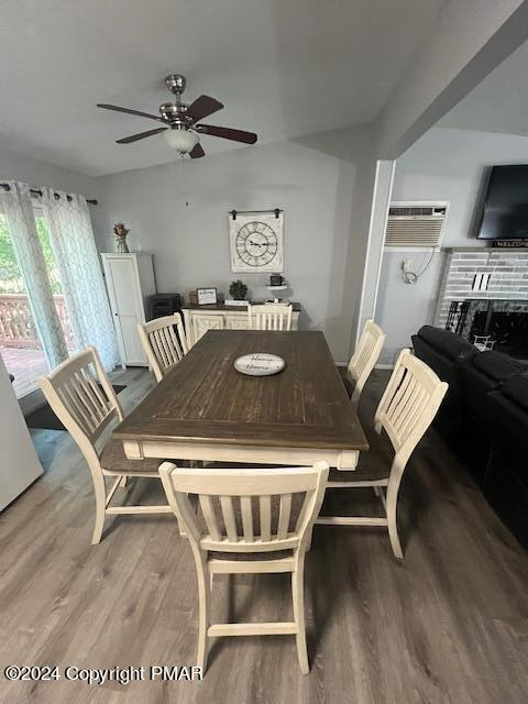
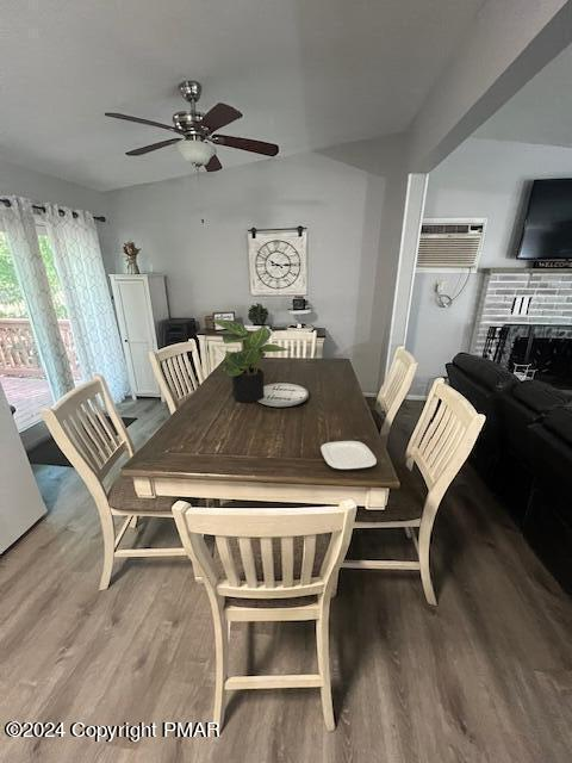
+ plate [319,440,378,471]
+ potted plant [210,317,291,404]
